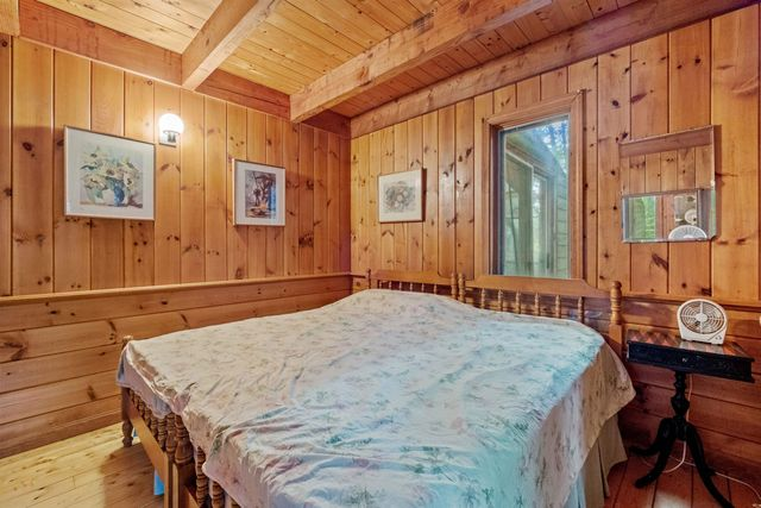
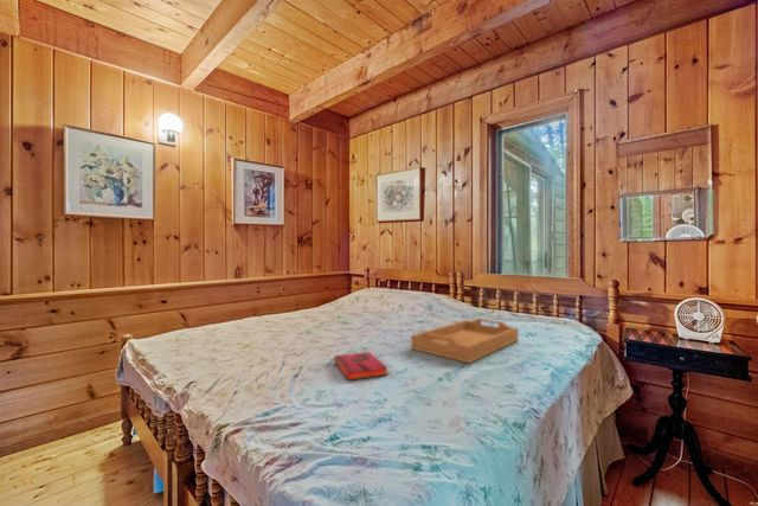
+ hardback book [333,351,388,382]
+ serving tray [410,318,519,365]
